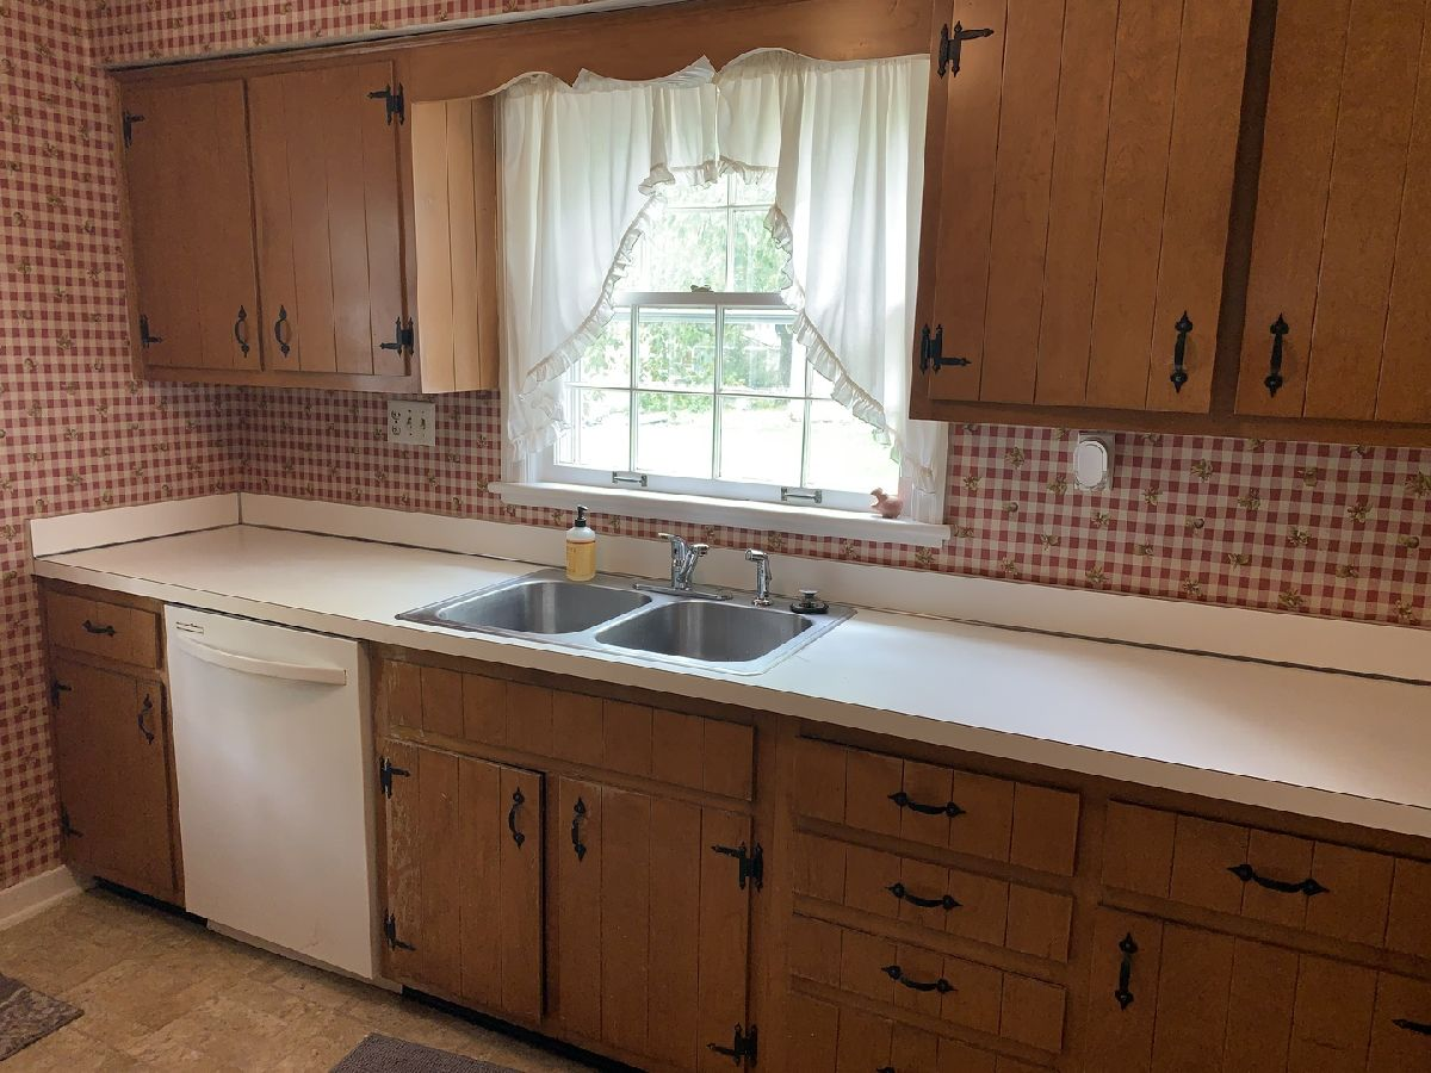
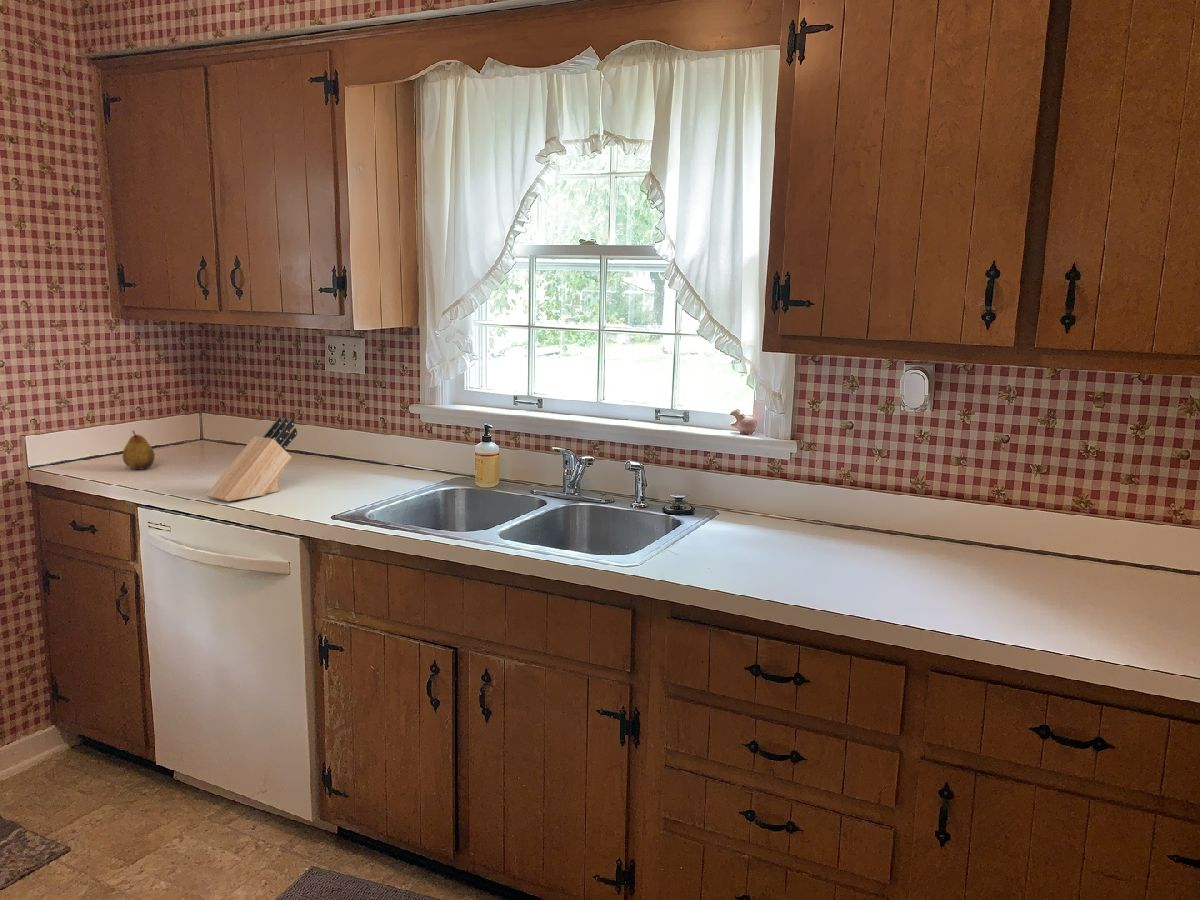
+ fruit [122,430,156,470]
+ knife block [205,416,298,502]
